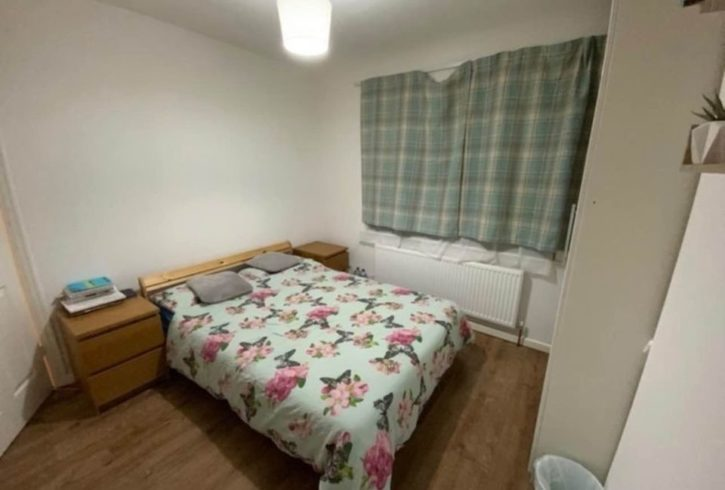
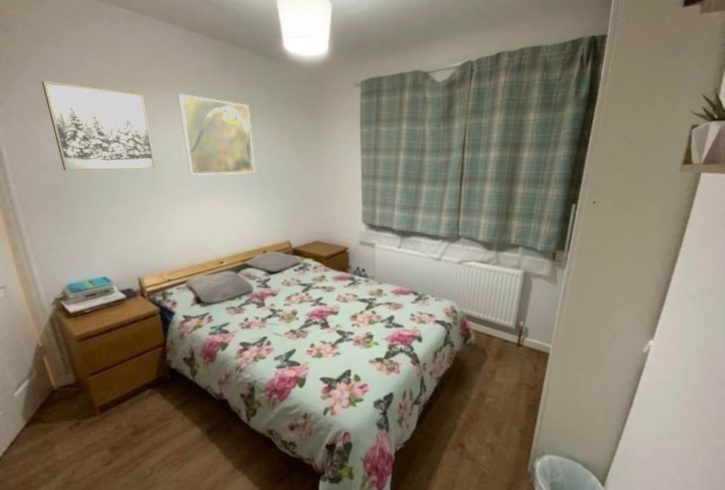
+ wall art [41,80,156,171]
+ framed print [177,93,256,176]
